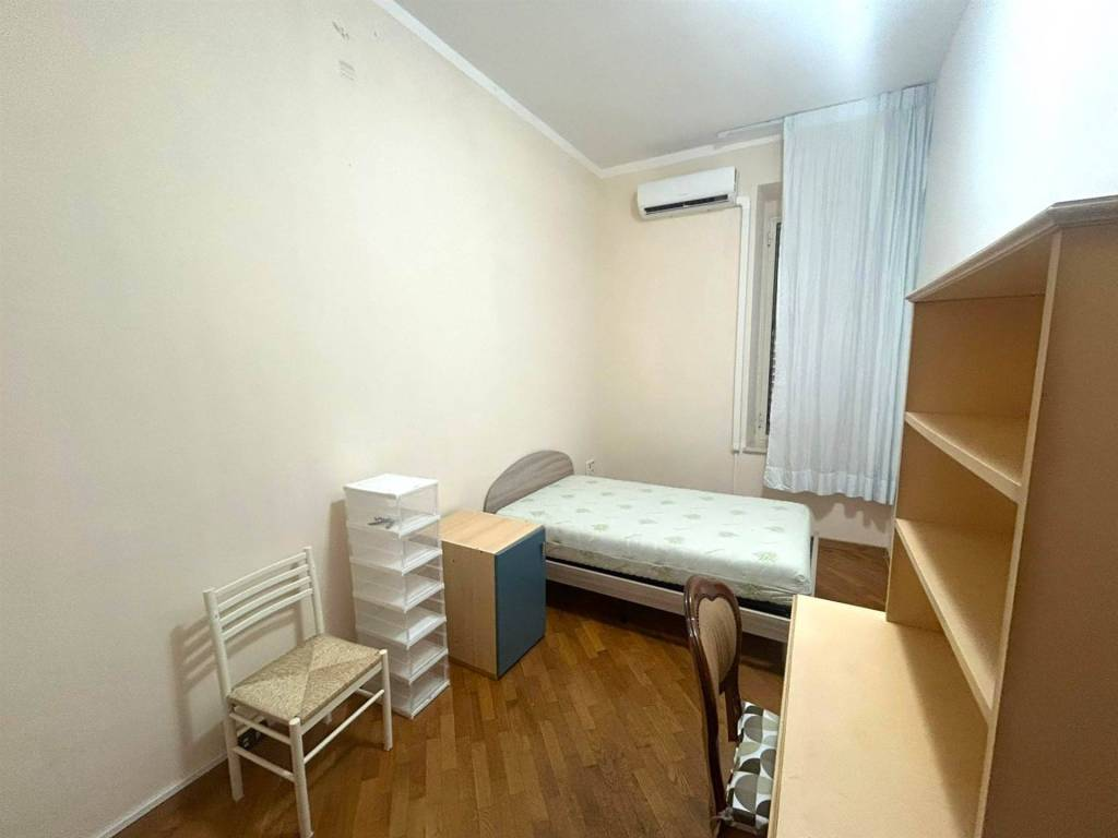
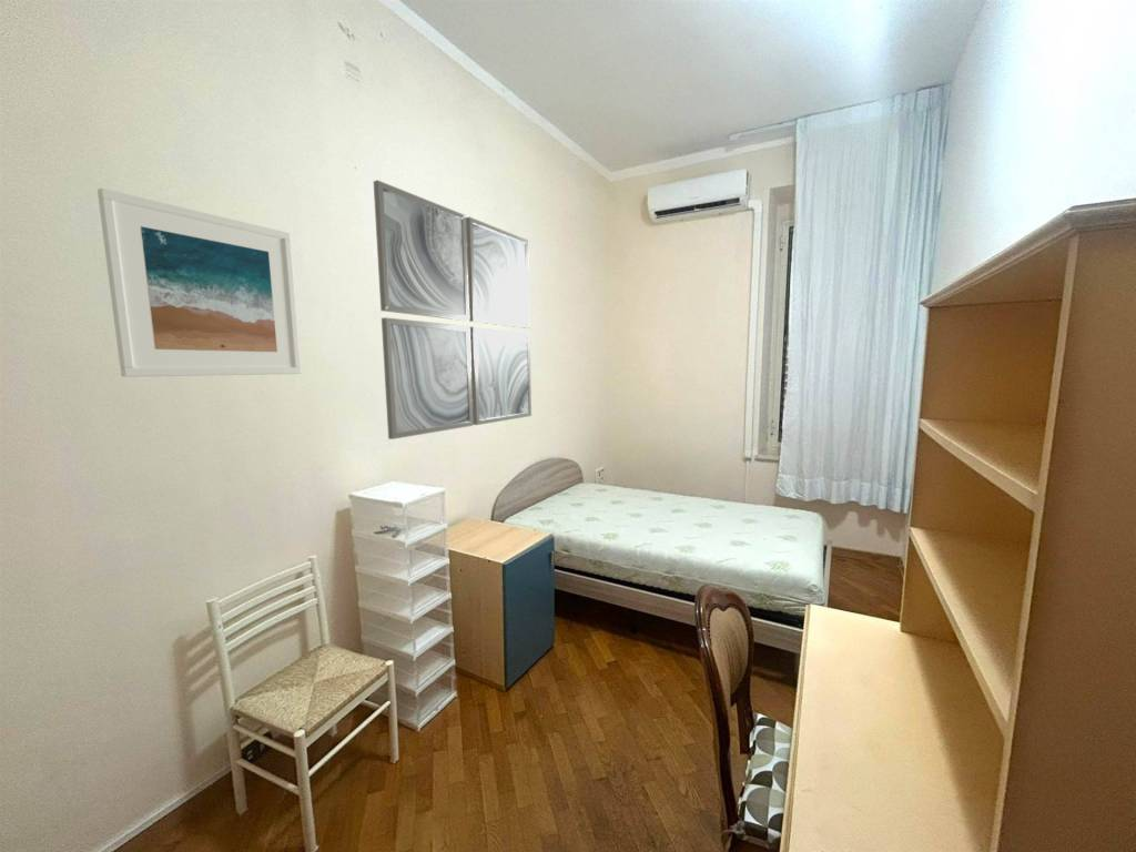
+ wall art [373,179,532,440]
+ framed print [97,187,303,378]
